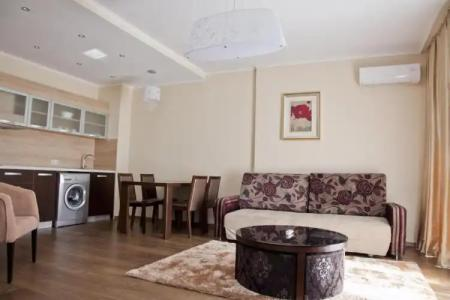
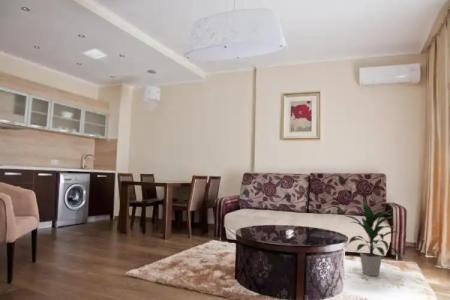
+ indoor plant [341,201,401,277]
